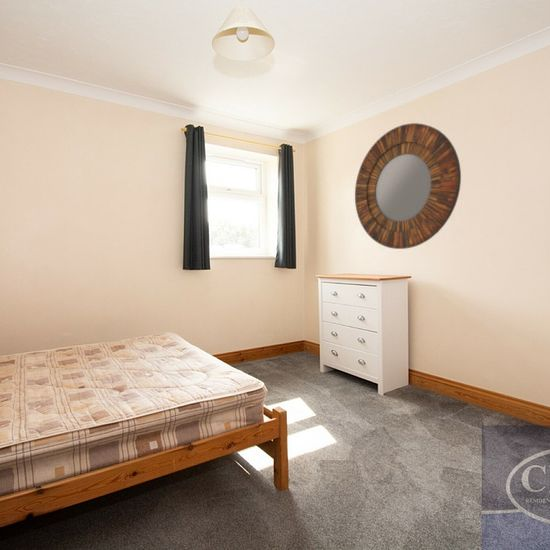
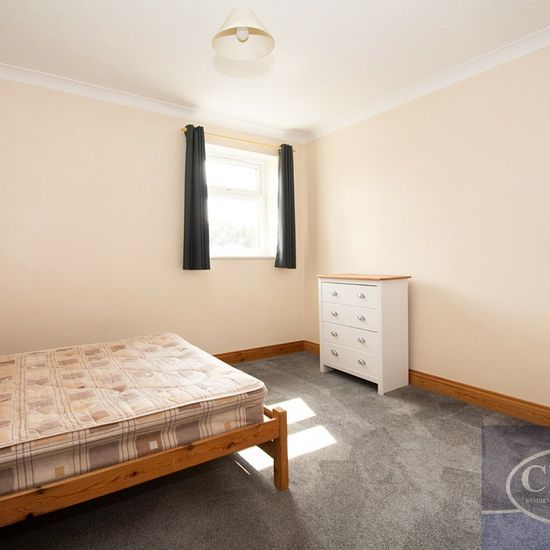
- home mirror [354,122,462,250]
